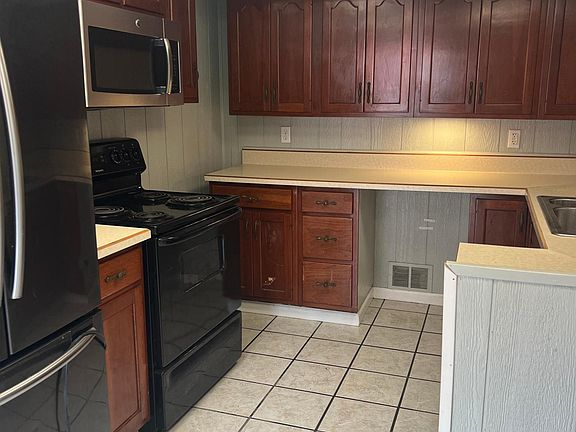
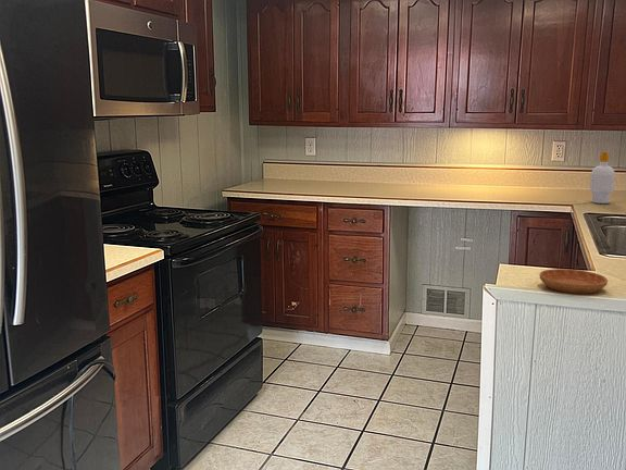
+ saucer [539,268,609,295]
+ soap bottle [589,151,616,205]
